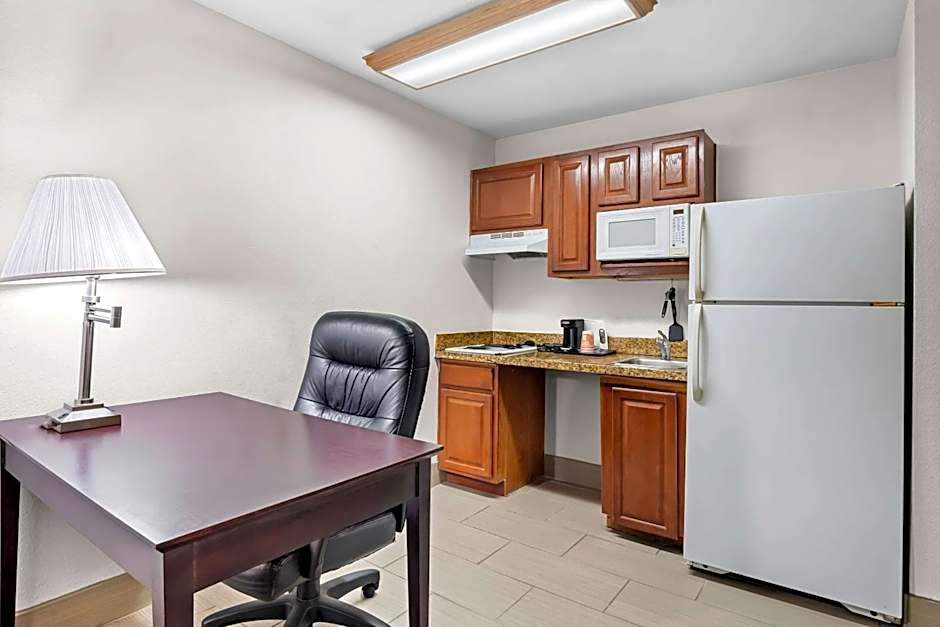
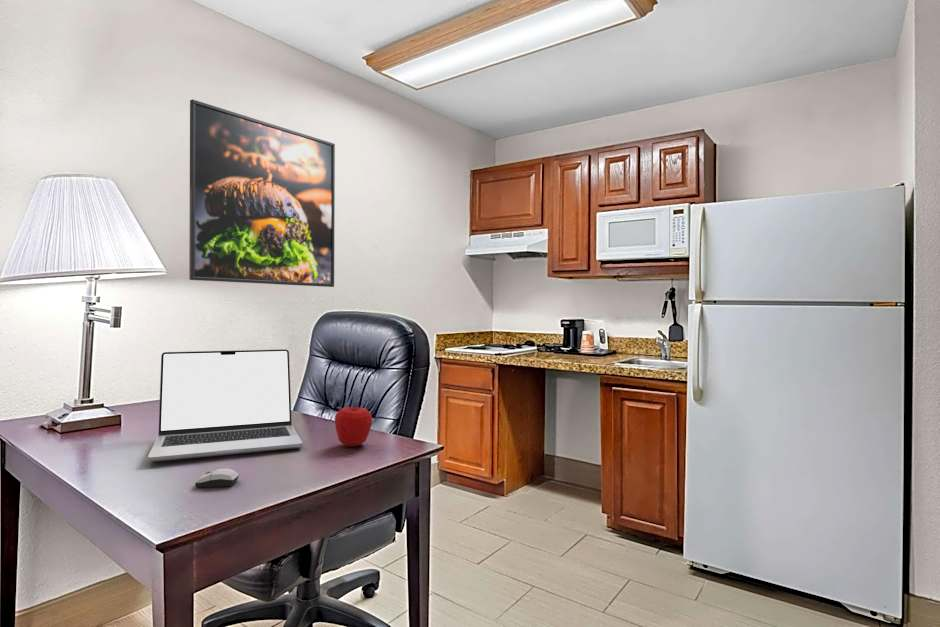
+ computer mouse [195,468,240,488]
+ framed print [188,99,336,288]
+ laptop [147,348,304,463]
+ apple [334,405,374,447]
